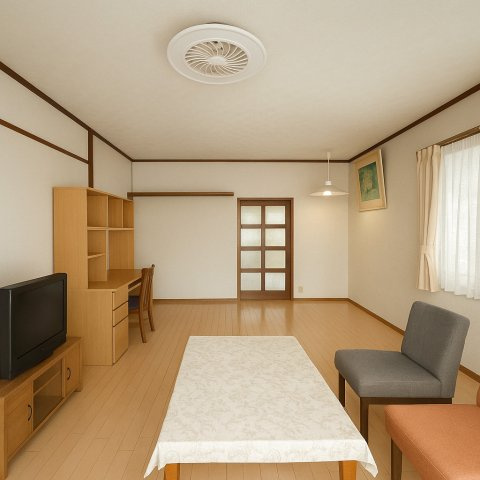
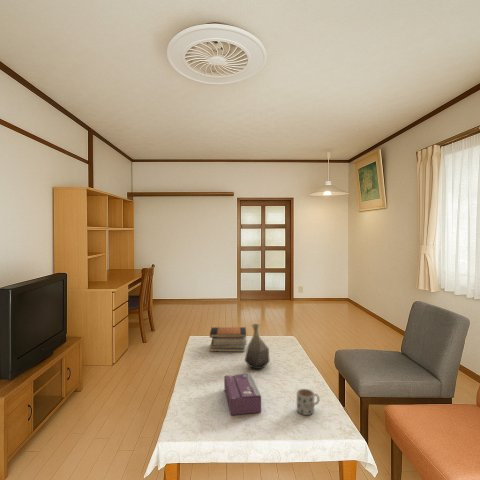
+ vase [244,323,271,370]
+ book stack [209,326,248,353]
+ mug [296,388,320,416]
+ tissue box [223,372,262,416]
